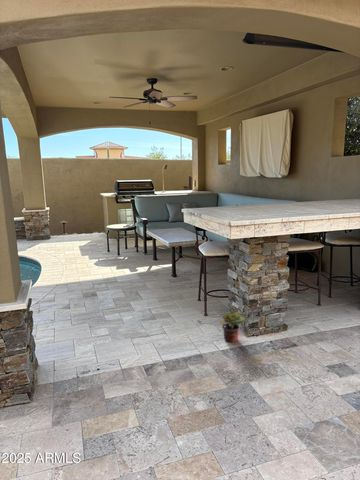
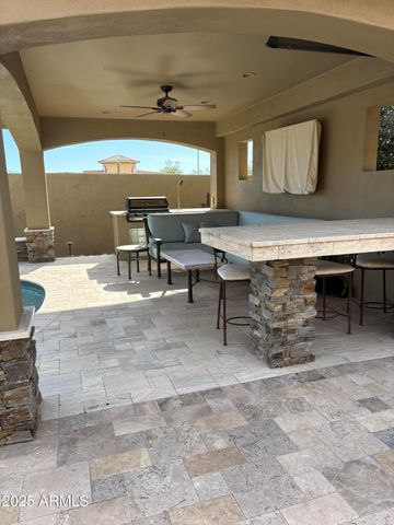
- potted plant [219,309,246,343]
